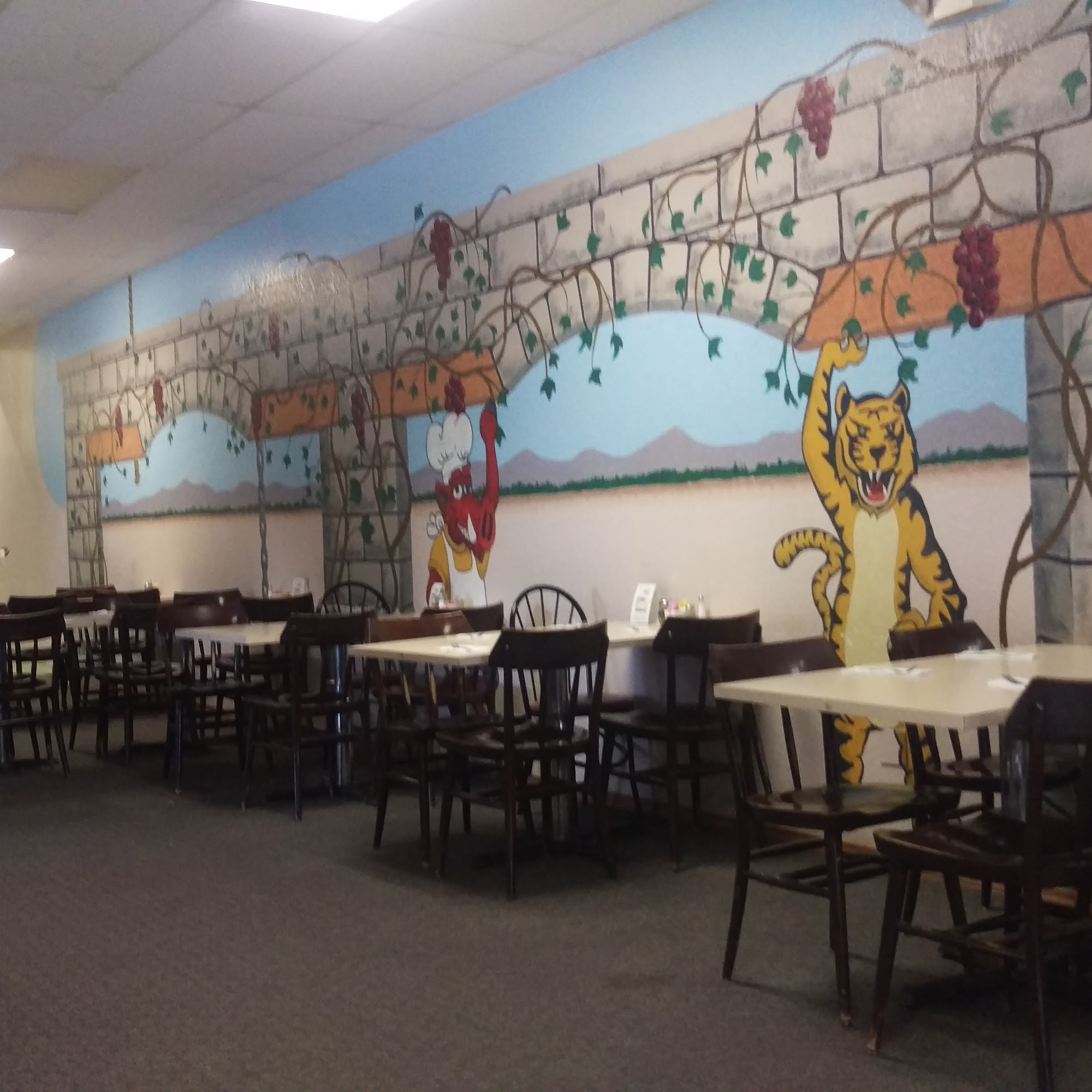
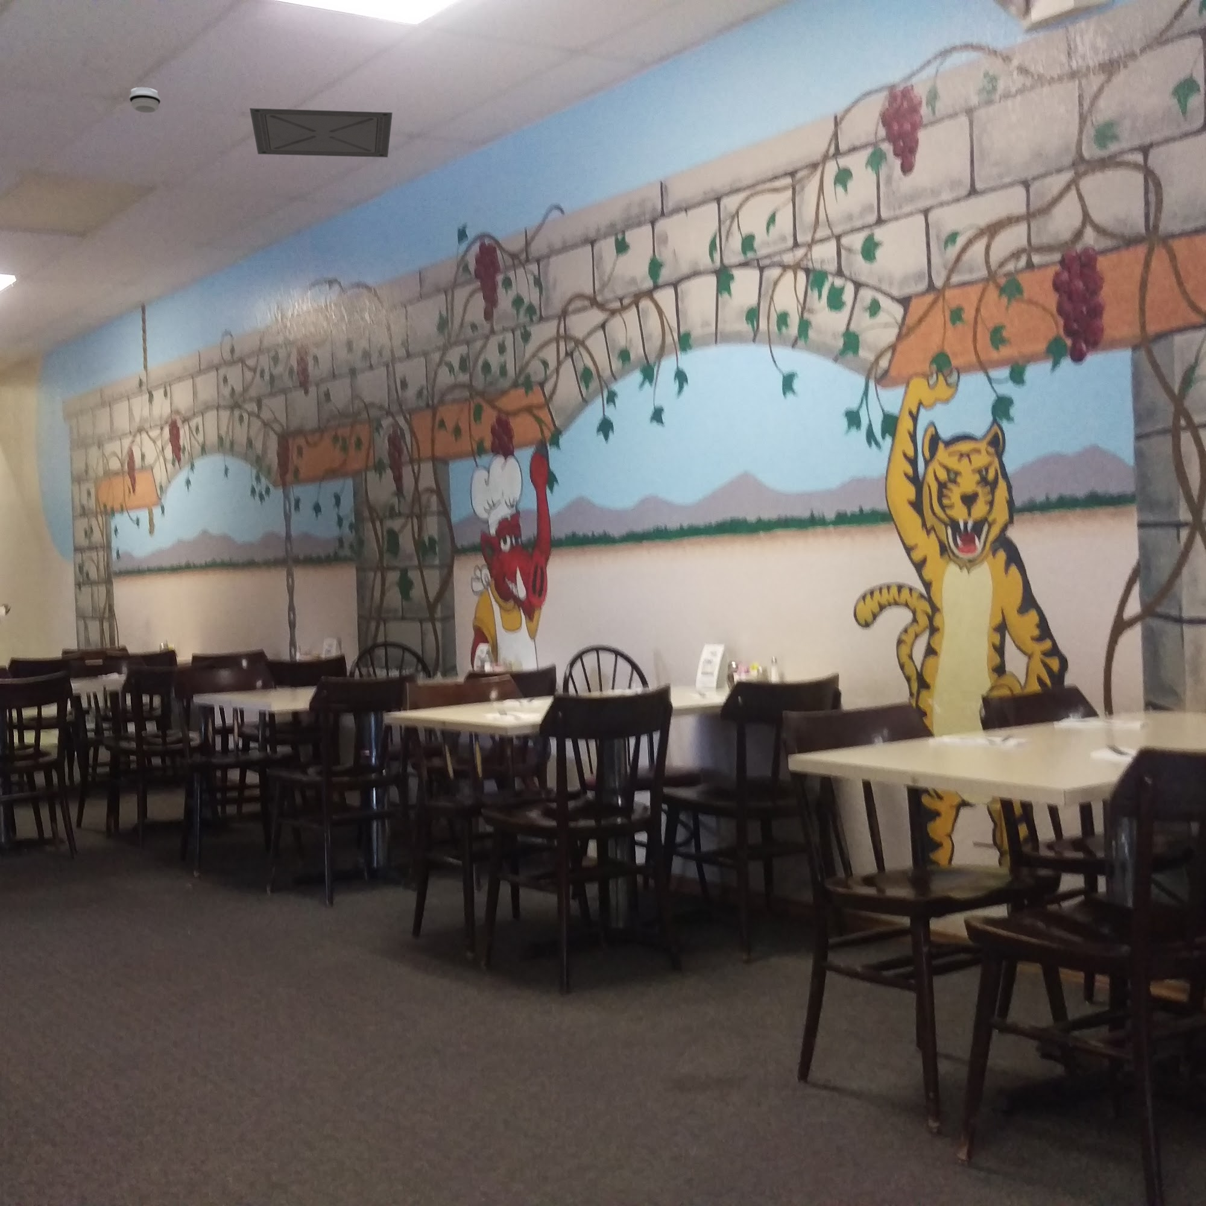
+ smoke detector [128,87,161,114]
+ ceiling vent [248,107,393,158]
